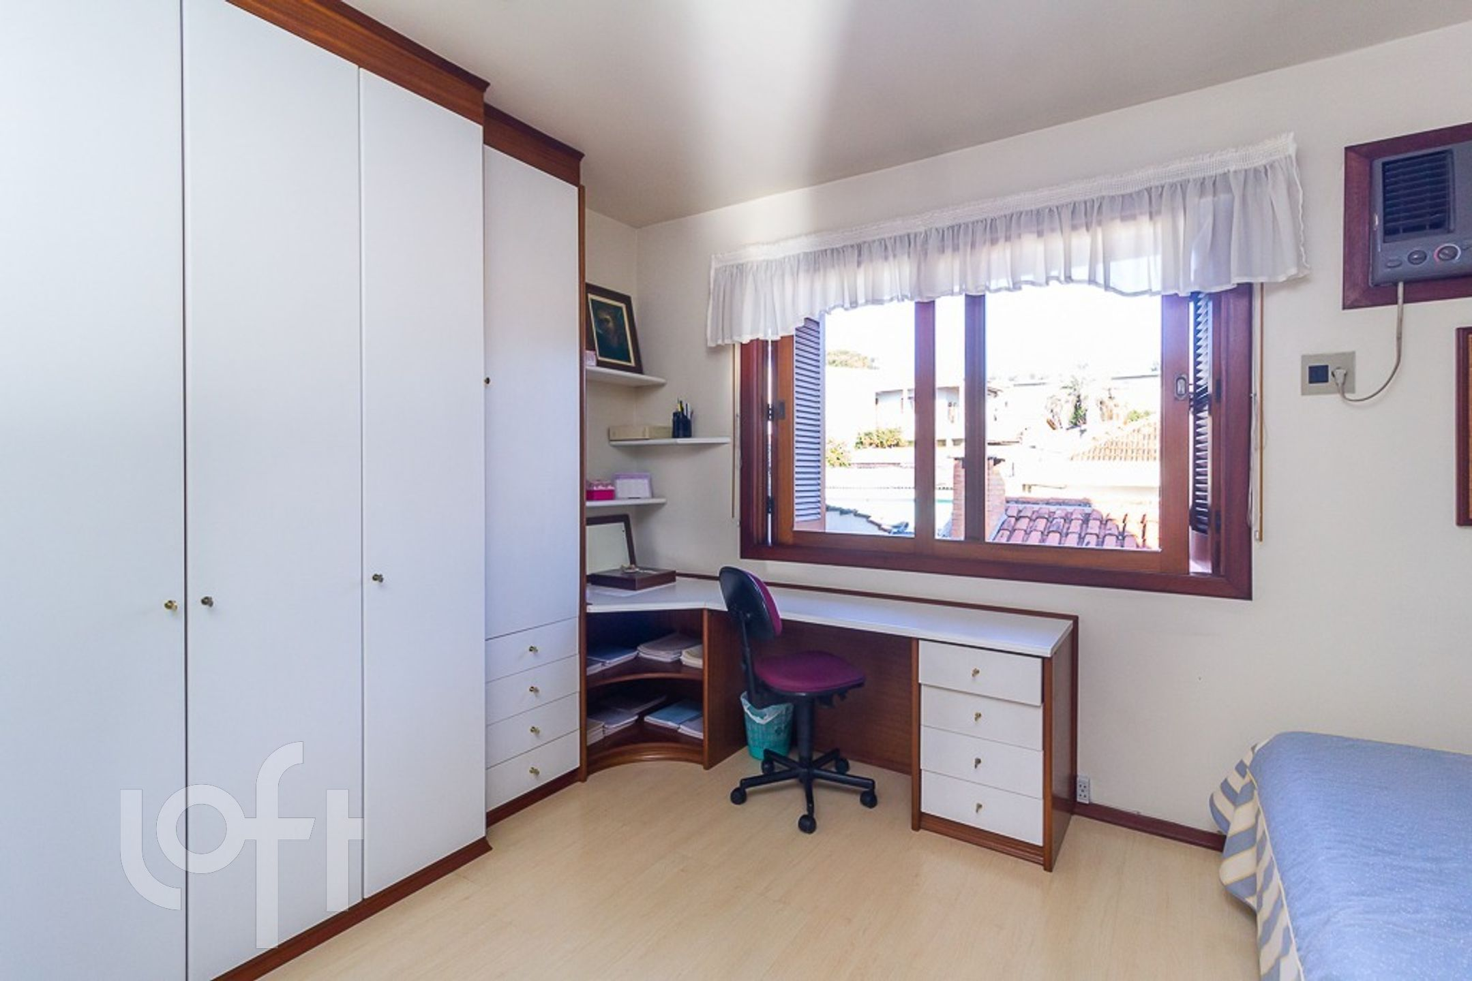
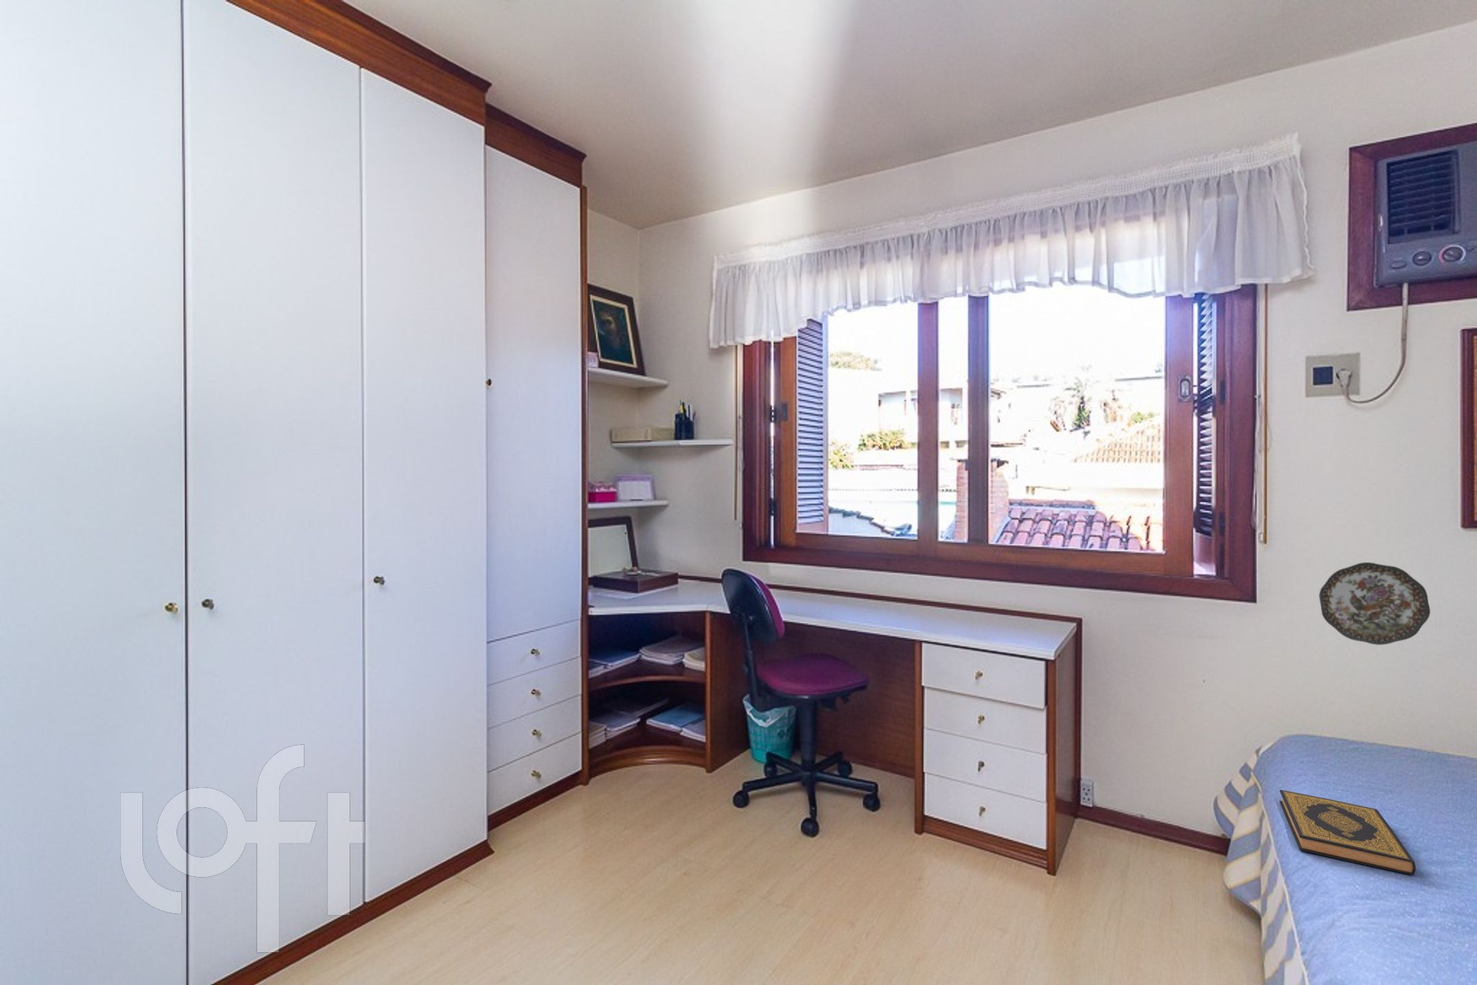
+ decorative plate [1319,562,1431,645]
+ hardback book [1278,789,1417,875]
